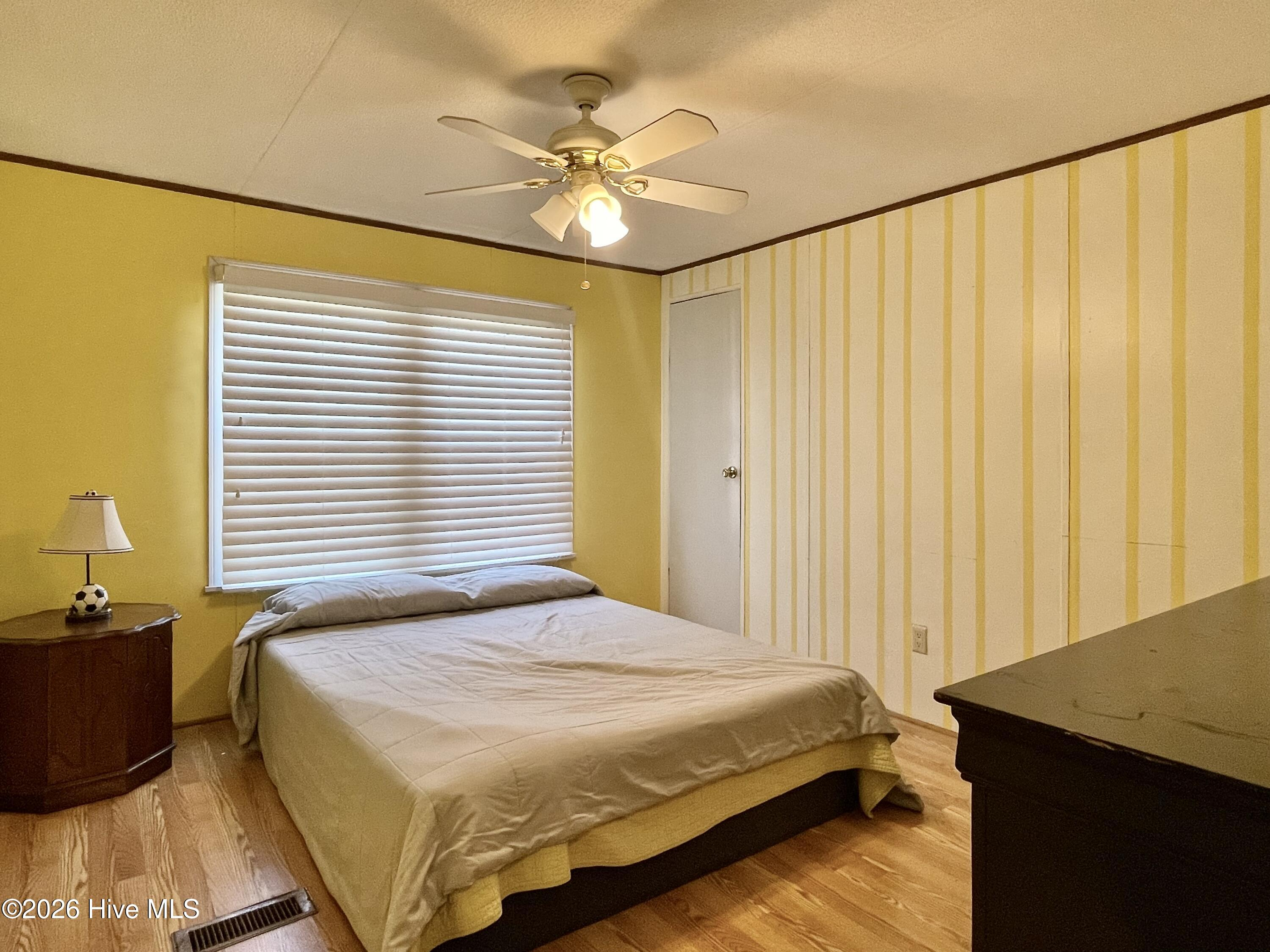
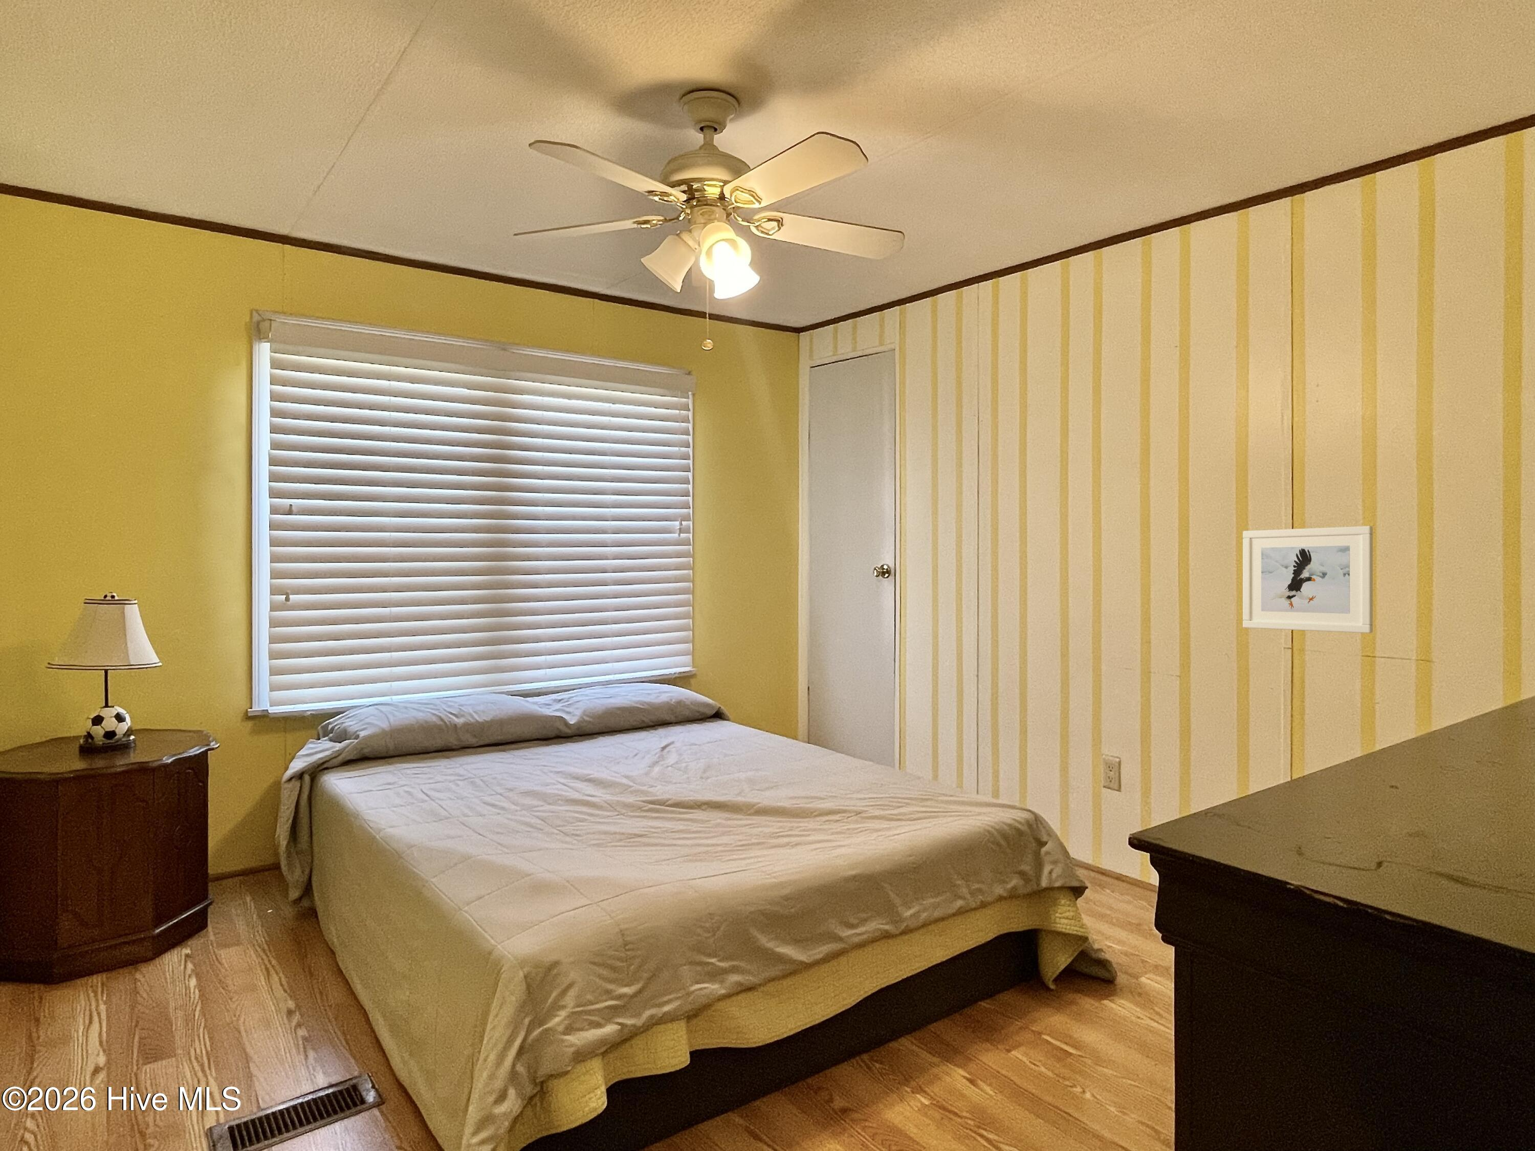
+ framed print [1243,526,1373,634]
